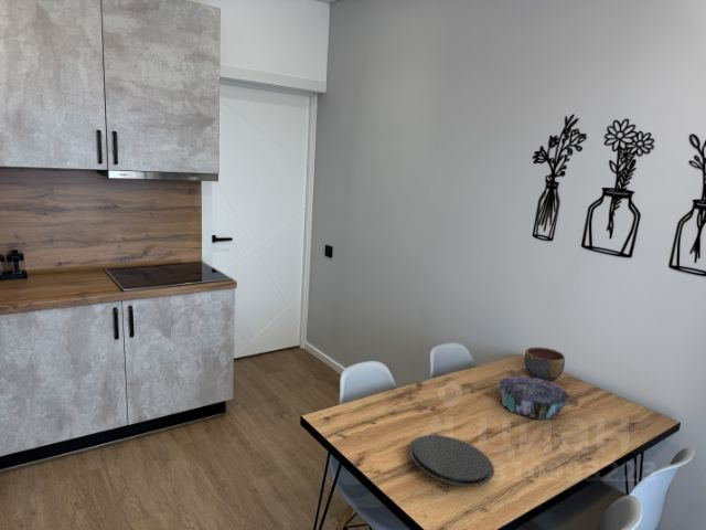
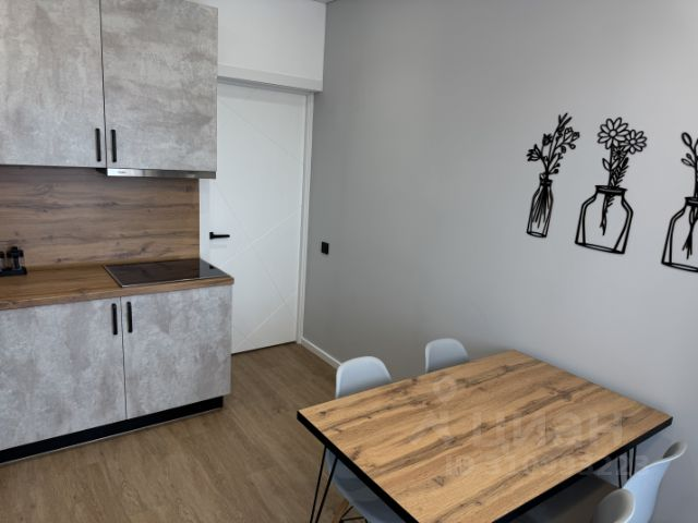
- bowl [523,347,566,382]
- plate [407,434,495,487]
- decorative bowl [496,375,570,421]
